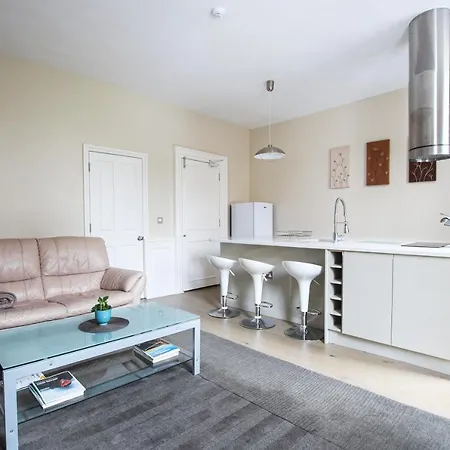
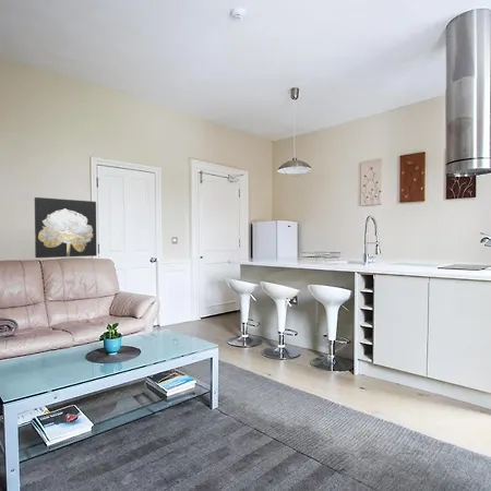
+ wall art [34,196,98,259]
